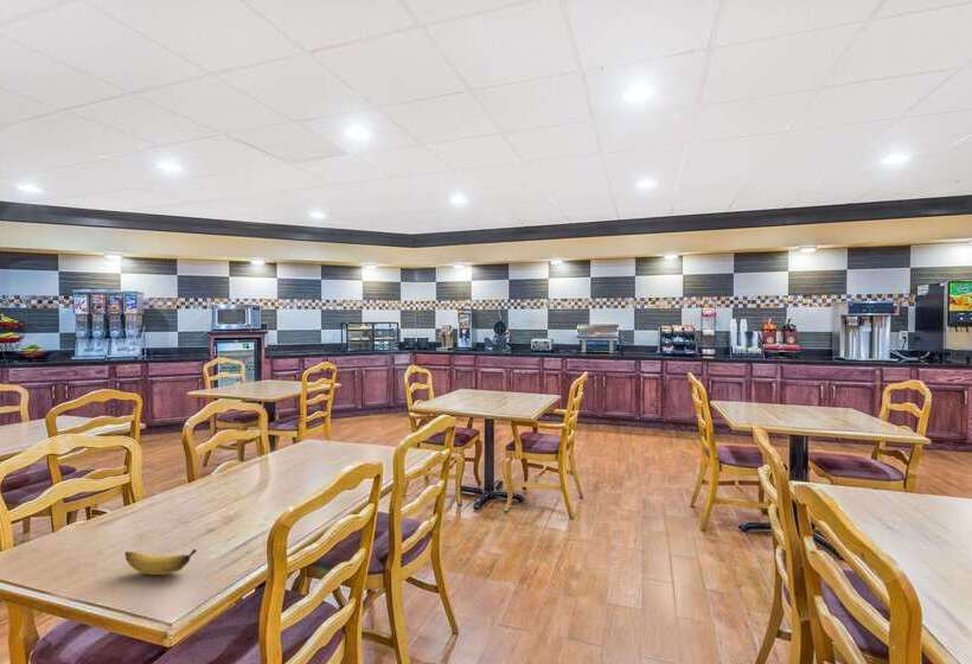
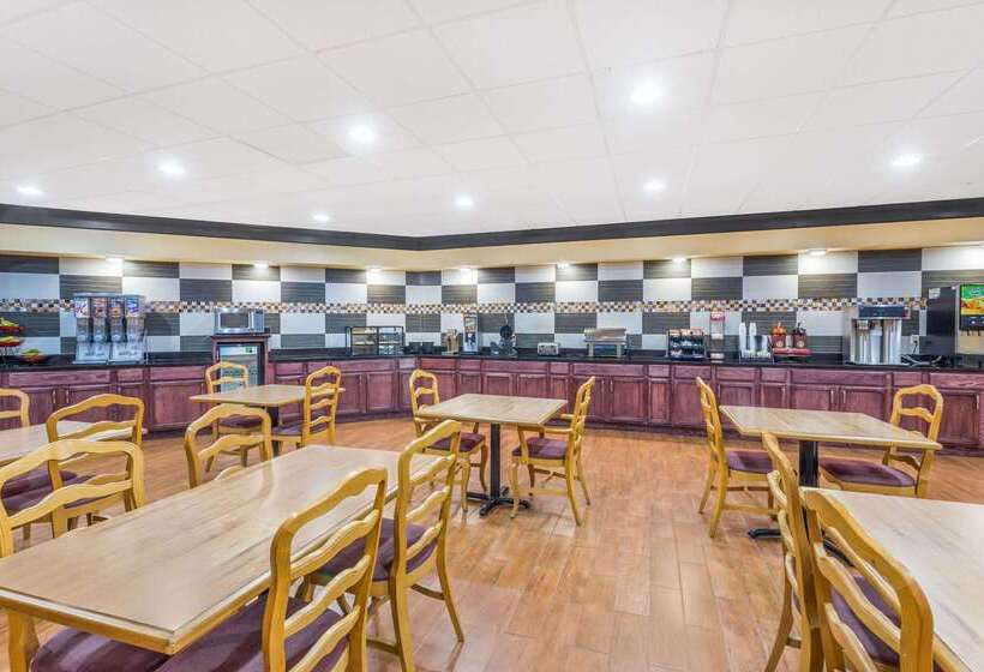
- banana [123,548,198,576]
